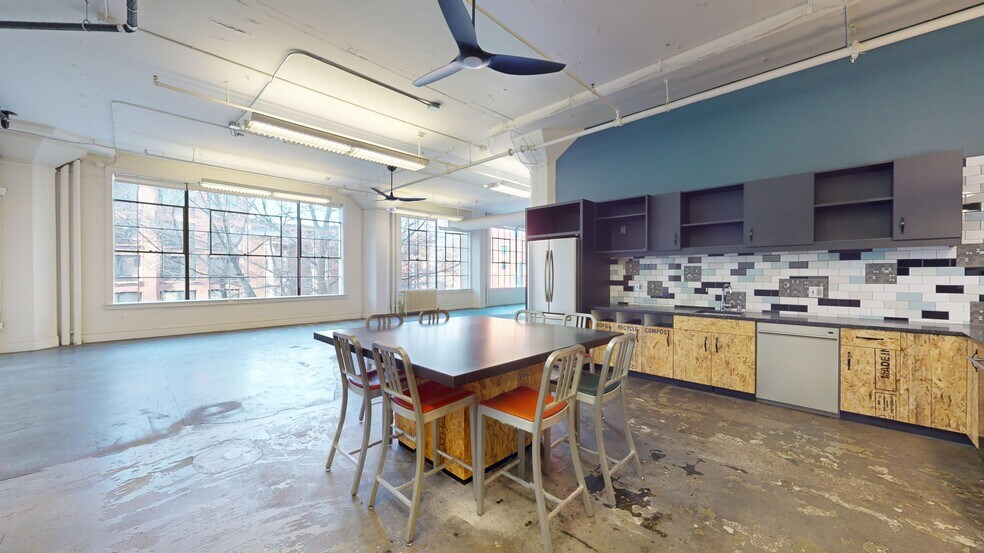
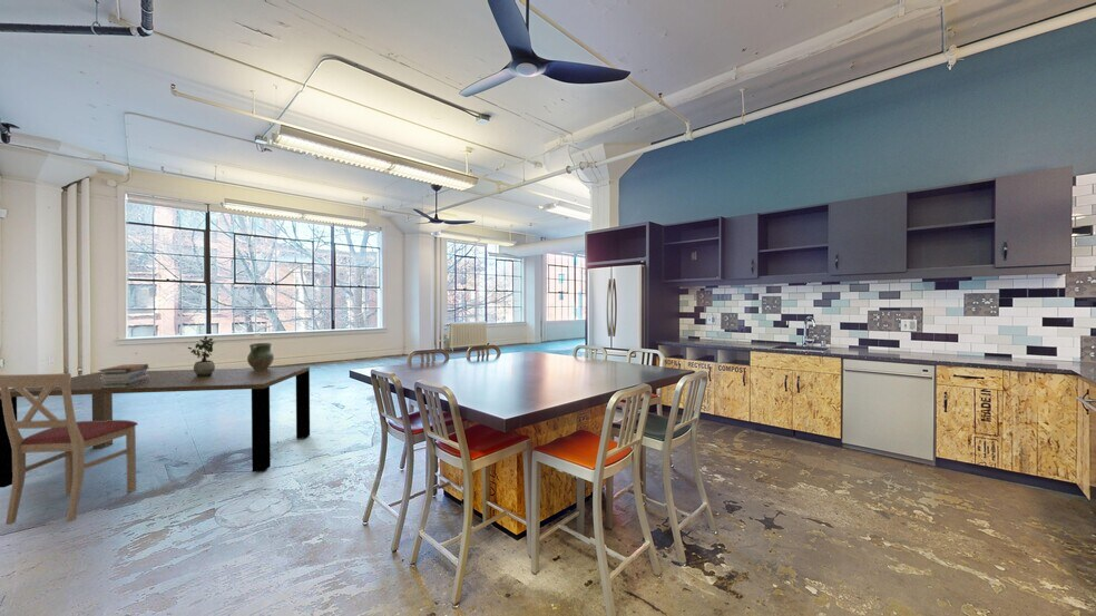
+ dining table [0,365,311,489]
+ book stack [97,363,150,388]
+ ceramic jug [246,342,275,370]
+ potted plant [187,335,216,377]
+ chair [0,372,139,526]
